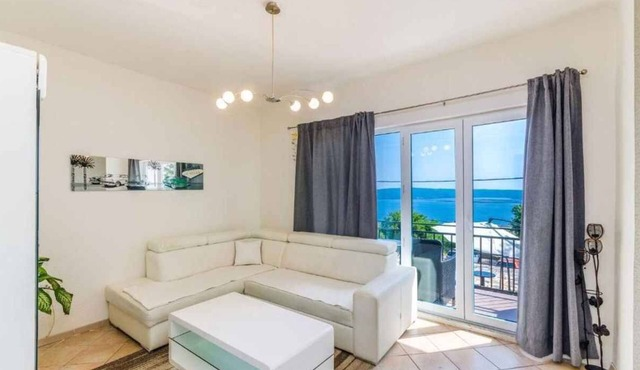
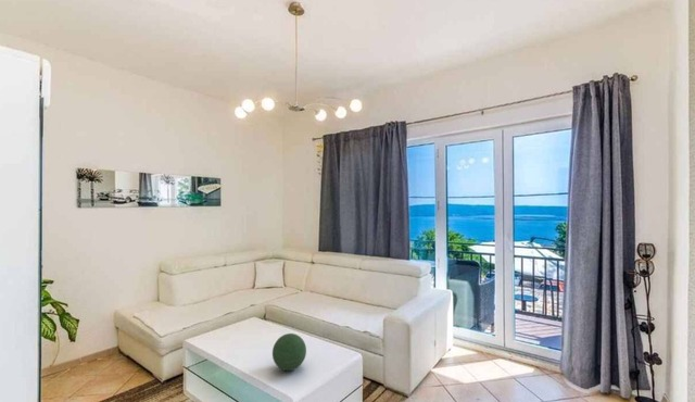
+ decorative orb [271,332,307,372]
